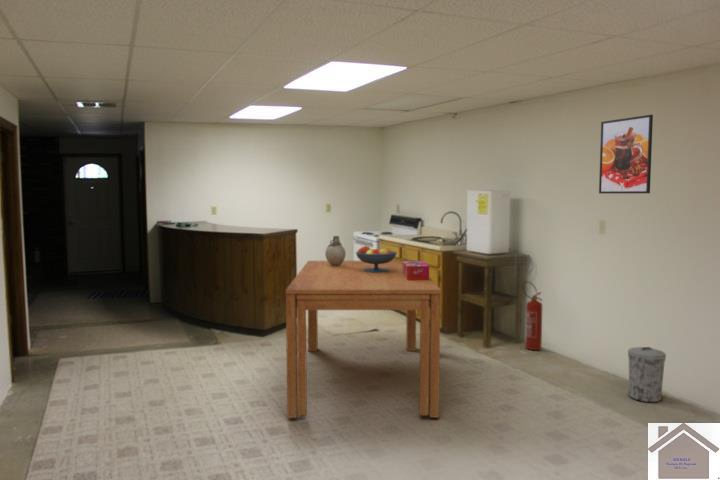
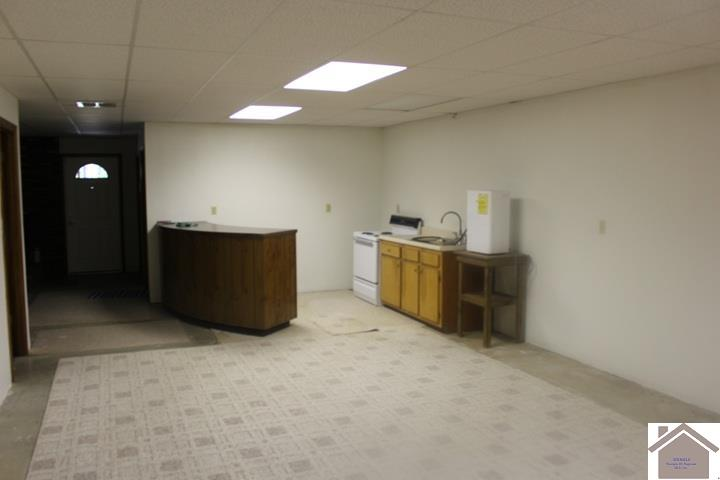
- fire extinguisher [521,280,544,351]
- vase [324,235,347,266]
- trash can [627,346,667,403]
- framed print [598,114,654,194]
- tissue box [402,260,430,281]
- dining table [285,260,442,419]
- fruit bowl [355,245,398,273]
